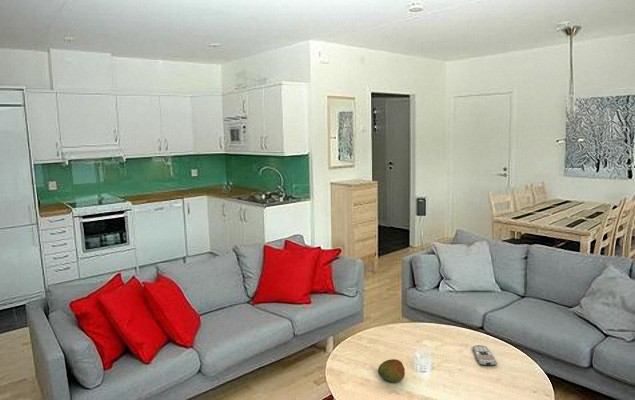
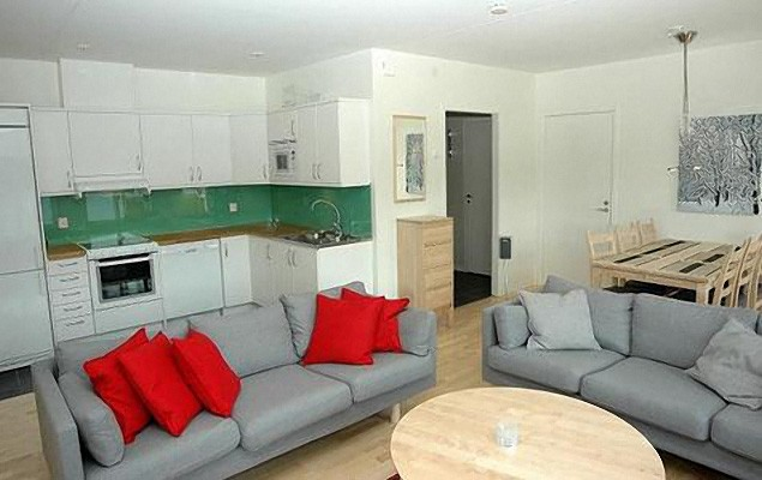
- fruit [377,358,406,383]
- remote control [472,344,498,367]
